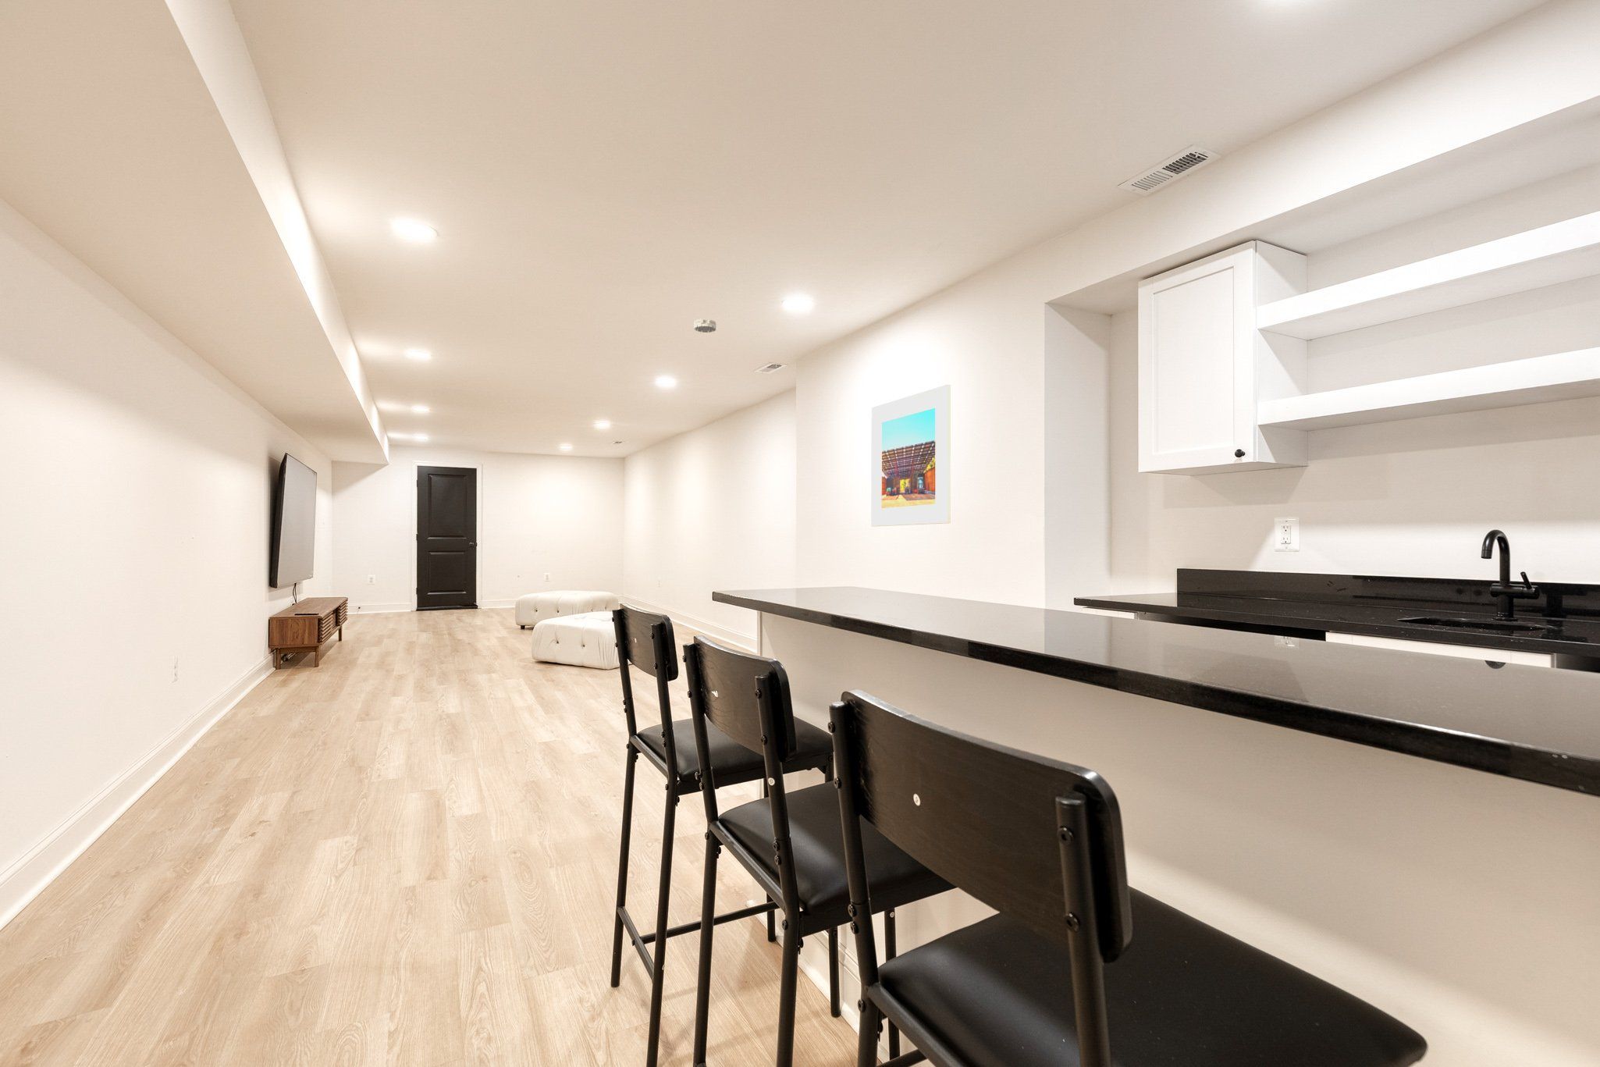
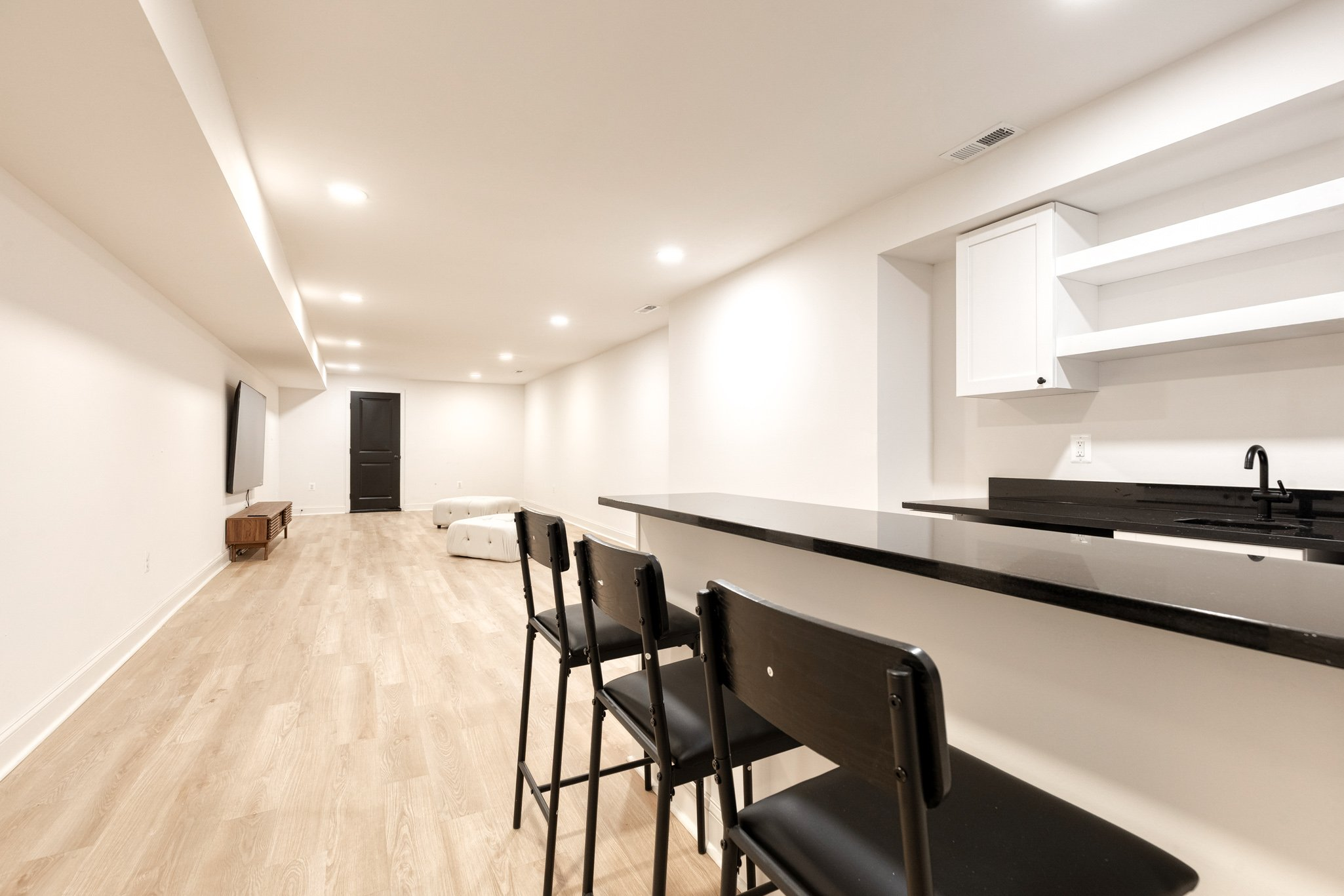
- smoke detector [694,318,717,333]
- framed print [870,383,951,526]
